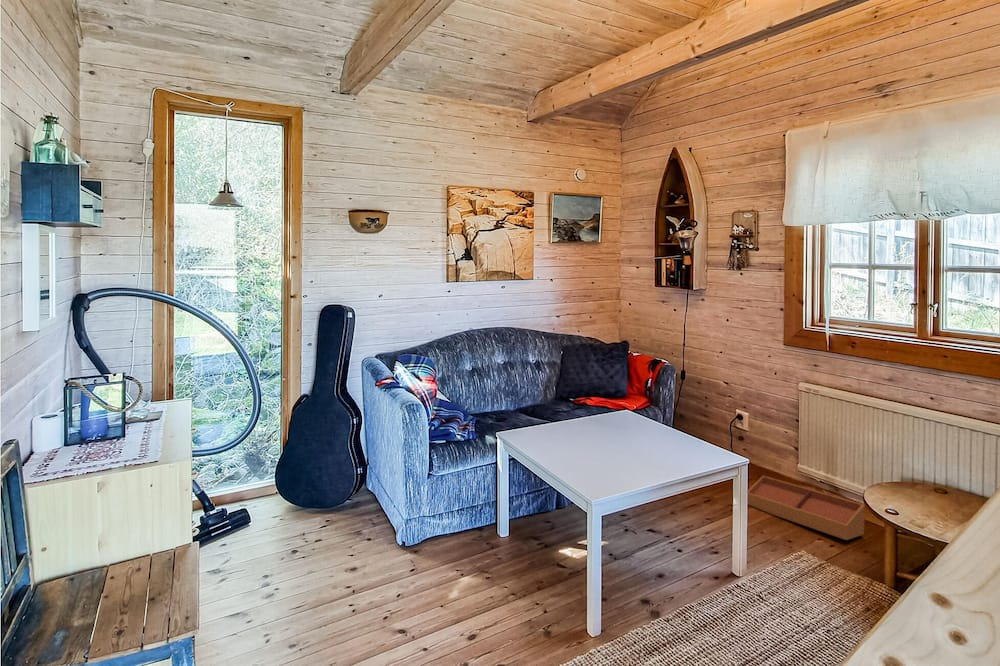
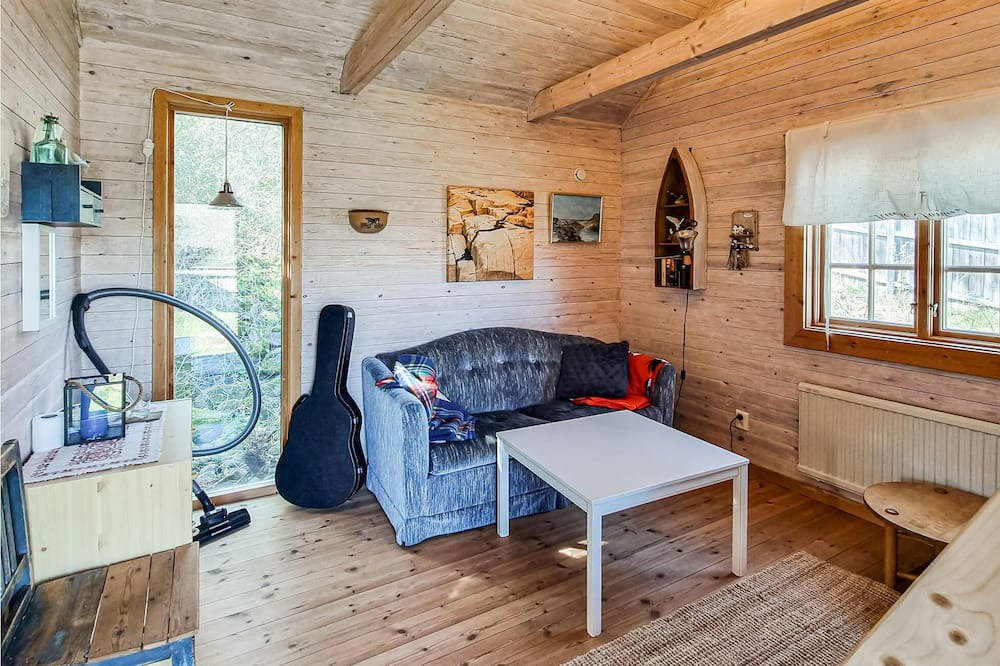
- storage bin [747,475,866,541]
